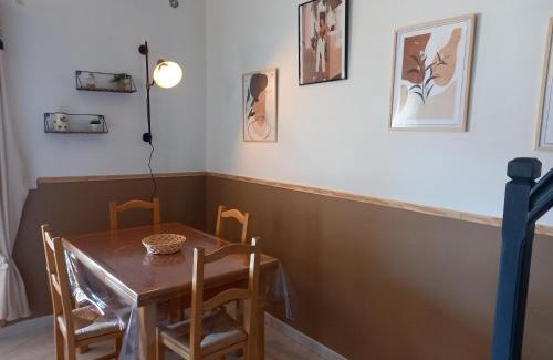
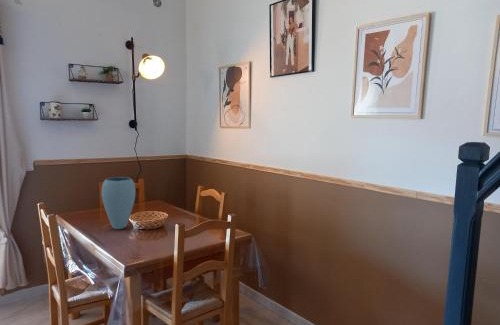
+ vase [101,176,137,230]
